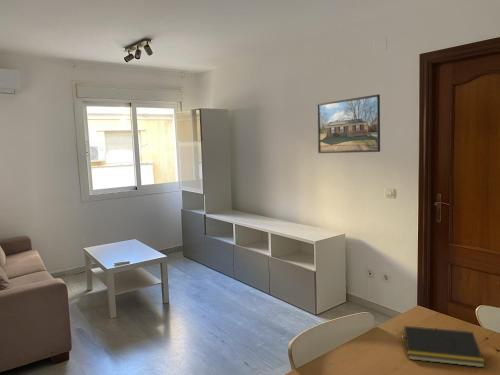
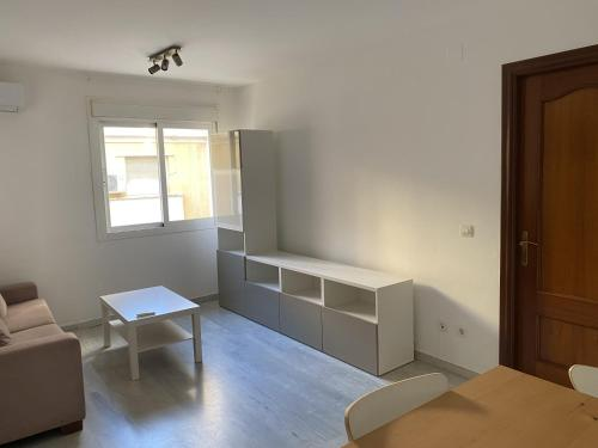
- notepad [402,325,486,368]
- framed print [316,93,381,154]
